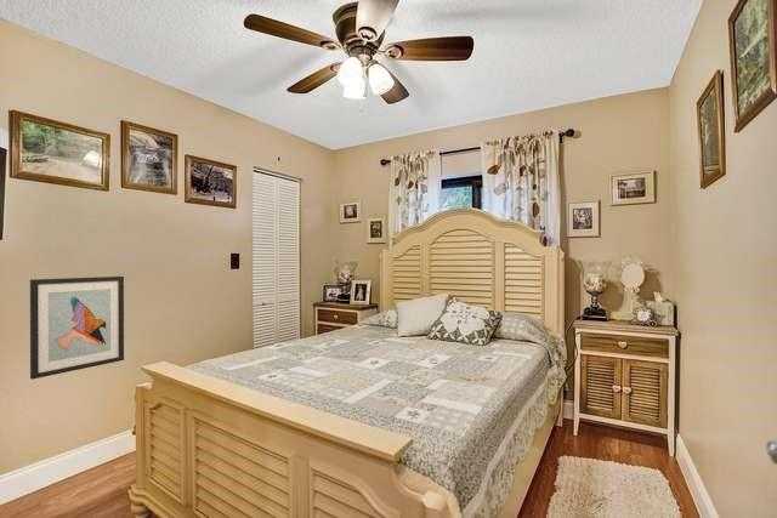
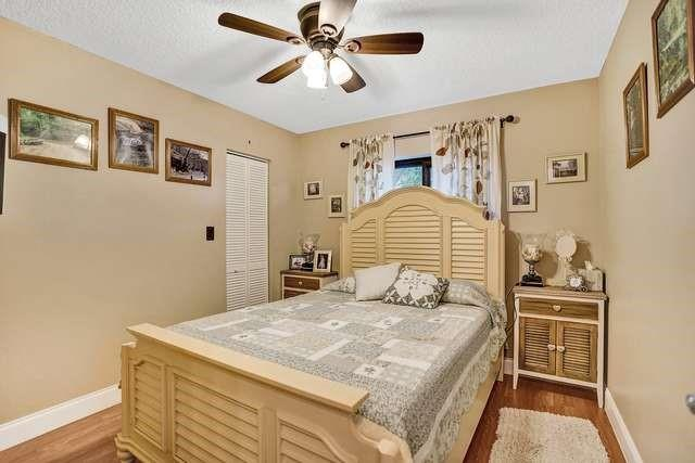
- wall art [29,275,125,381]
